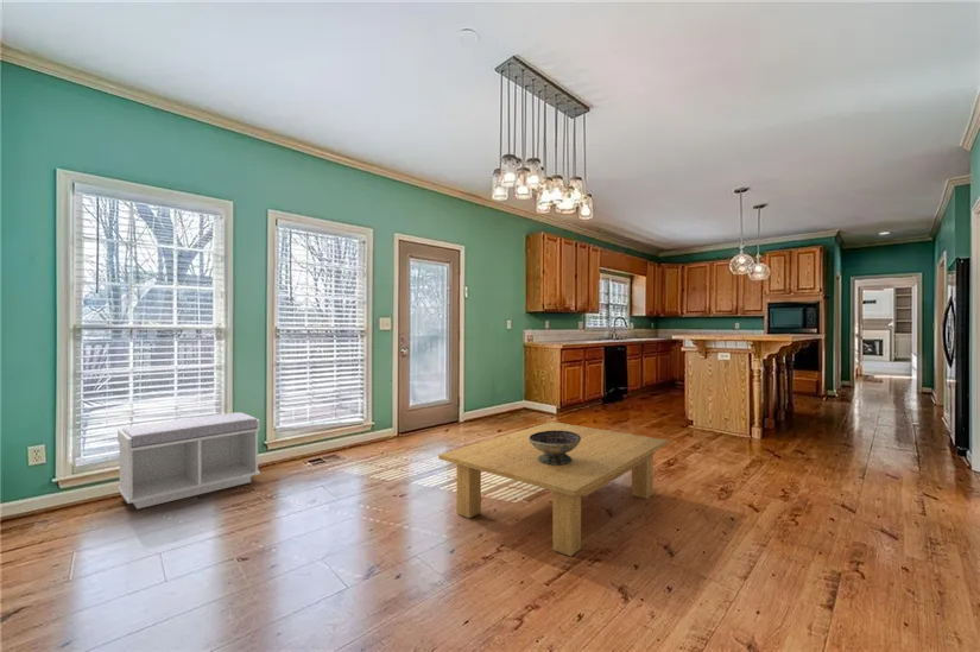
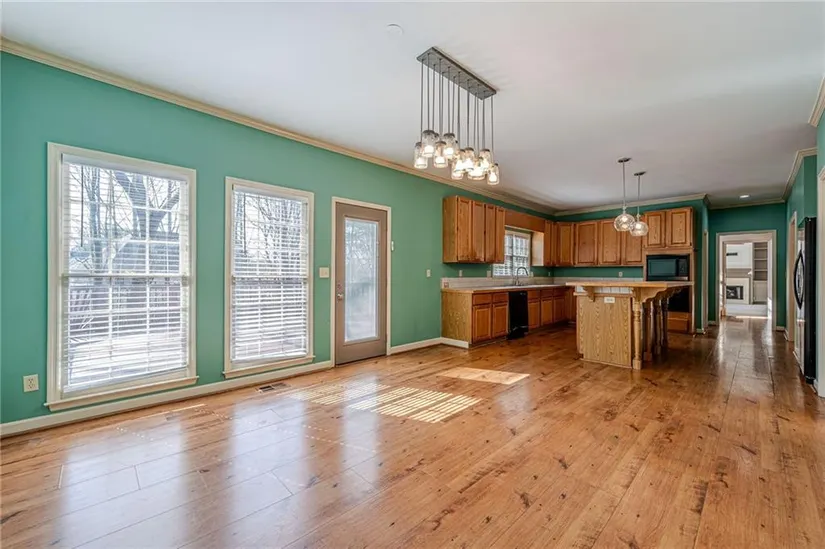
- coffee table [437,420,669,557]
- decorative bowl [529,431,581,466]
- bench [116,411,261,511]
